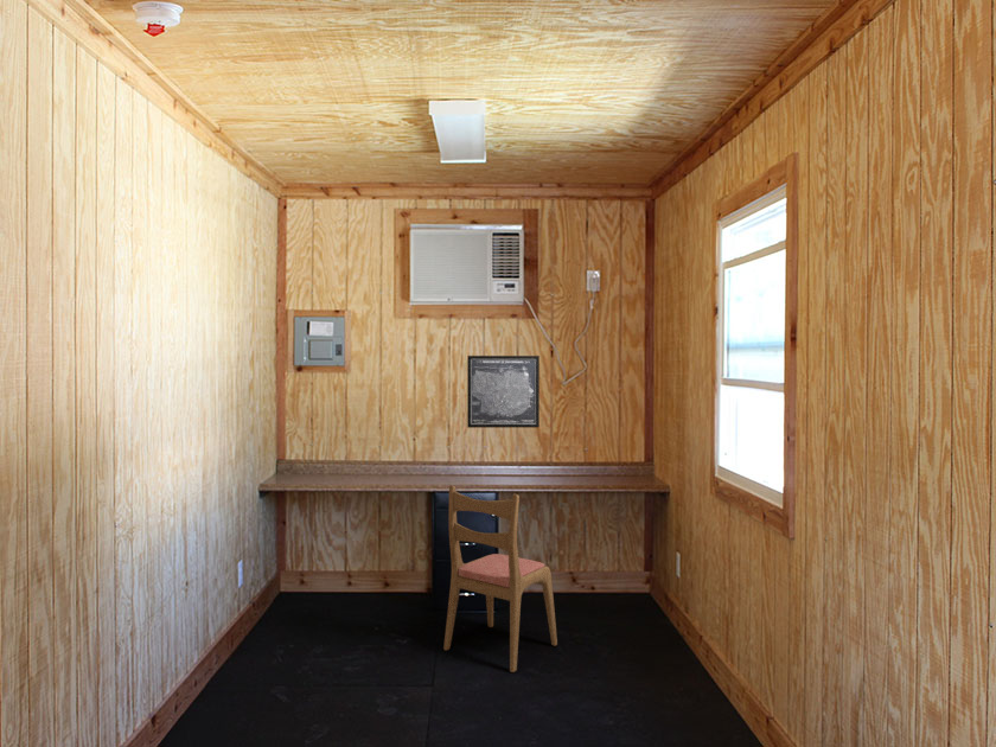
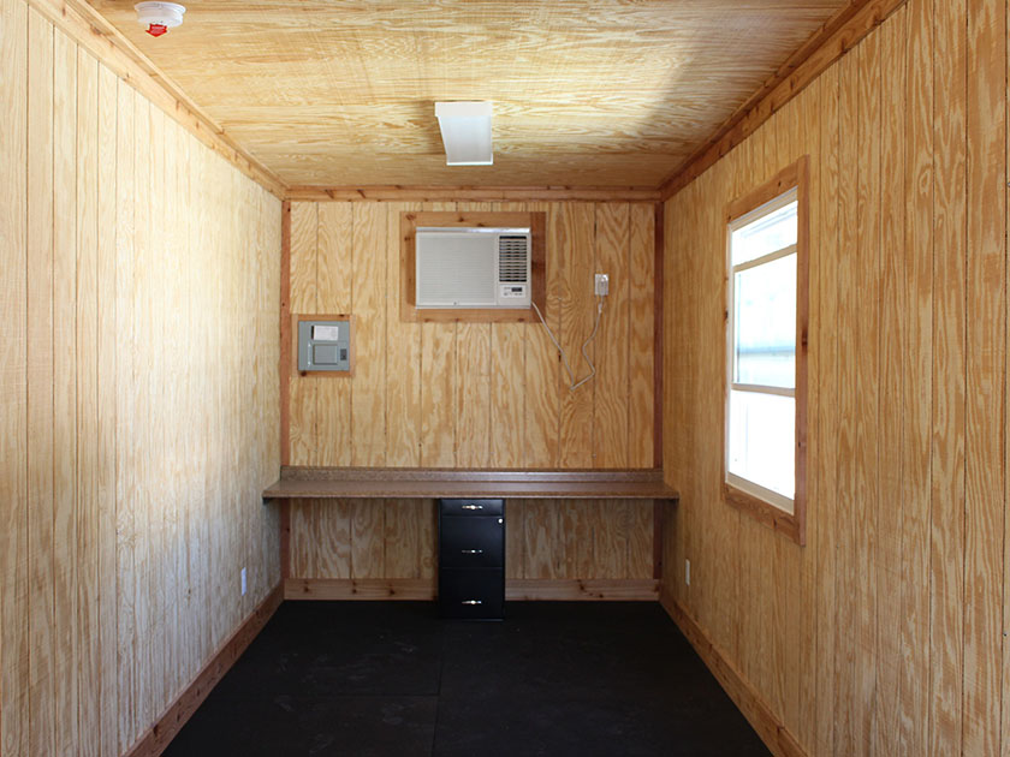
- dining chair [442,484,558,673]
- wall art [466,355,541,429]
